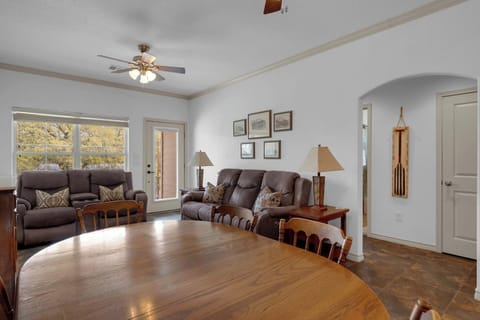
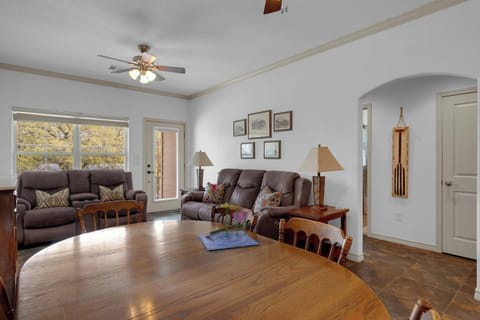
+ flower [198,183,260,251]
